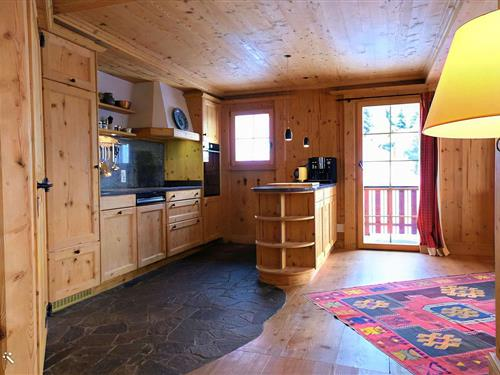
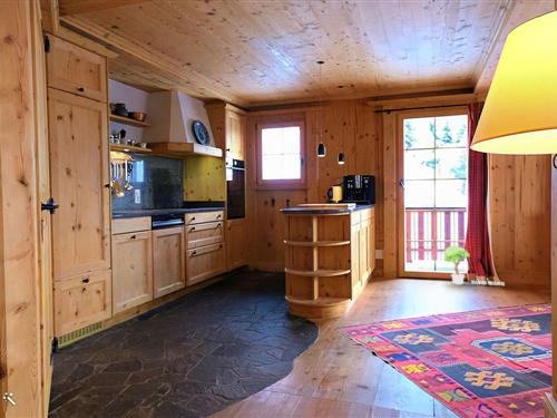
+ potted tree [442,244,506,286]
